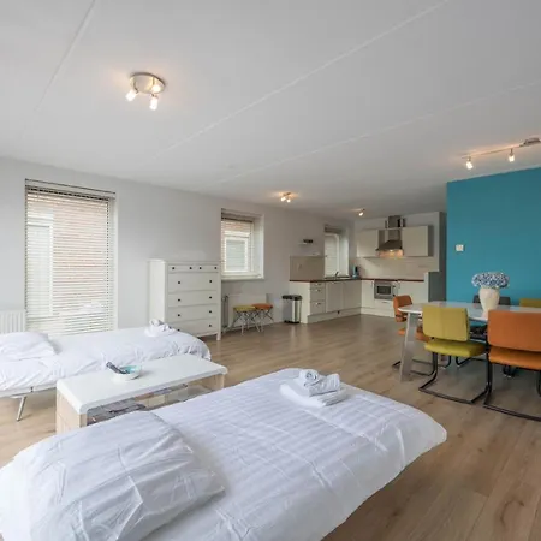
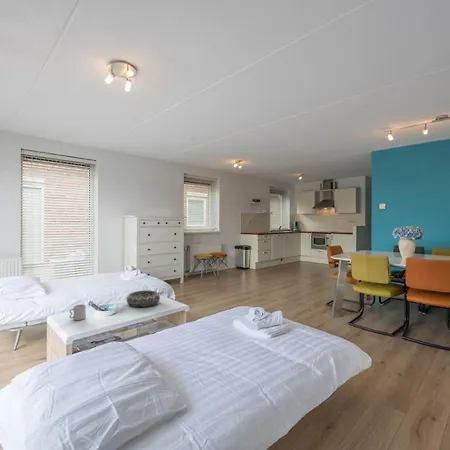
+ mug [68,303,87,321]
+ decorative bowl [126,290,161,308]
